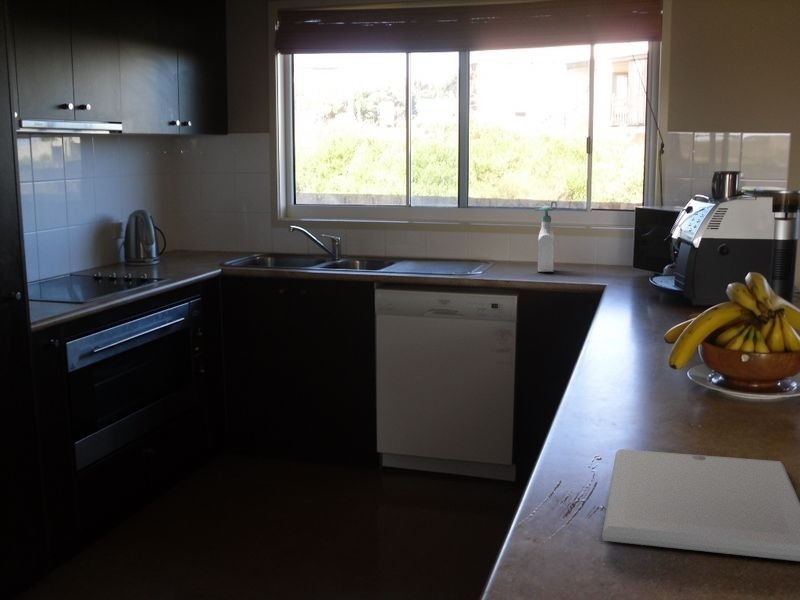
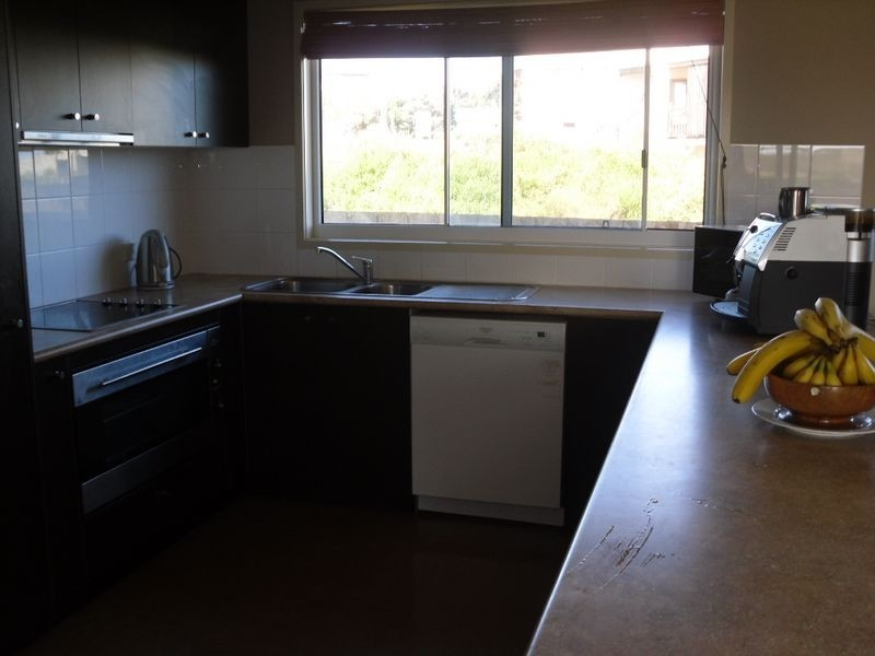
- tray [601,448,800,562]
- soap bottle [534,205,555,273]
